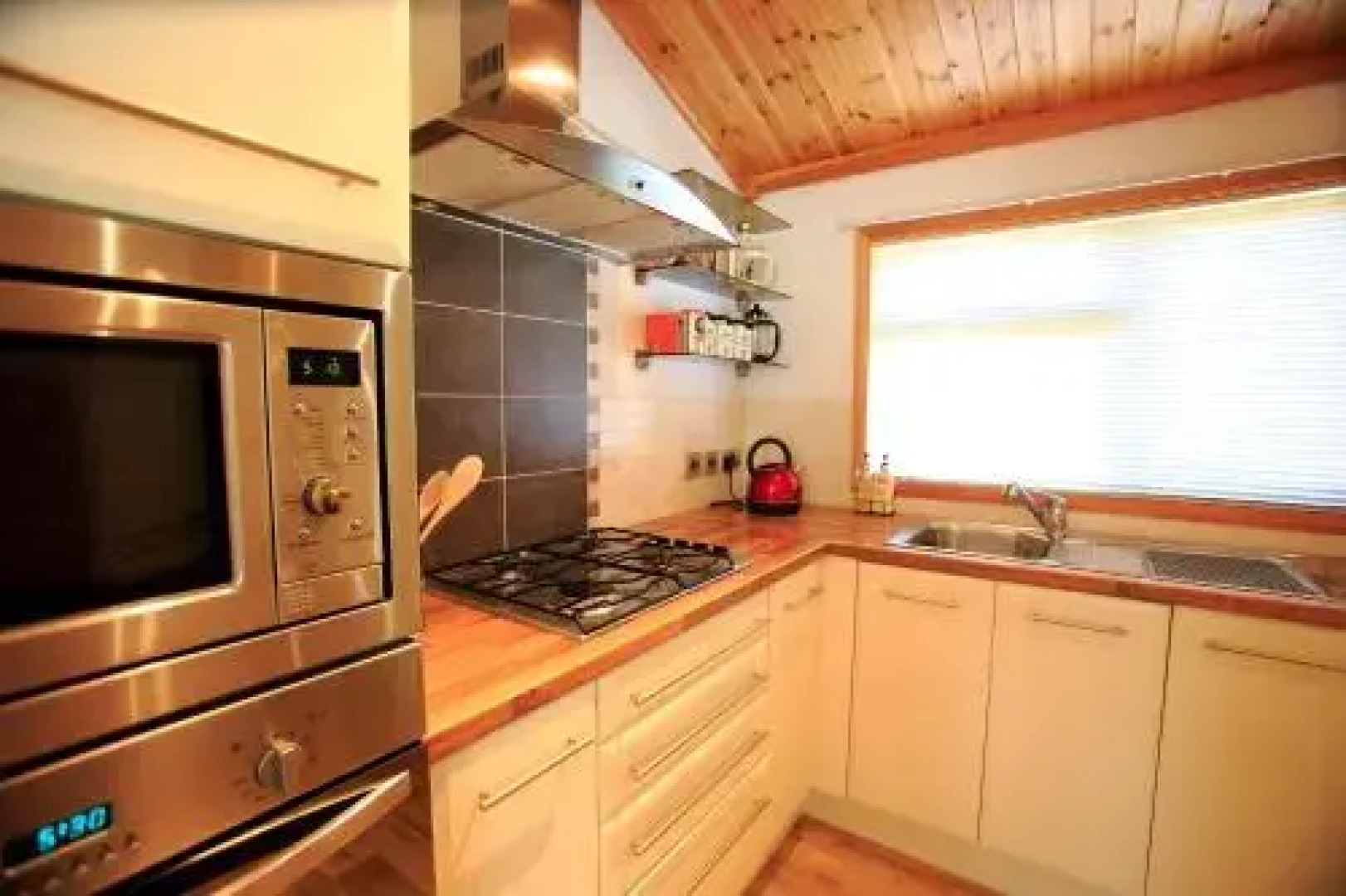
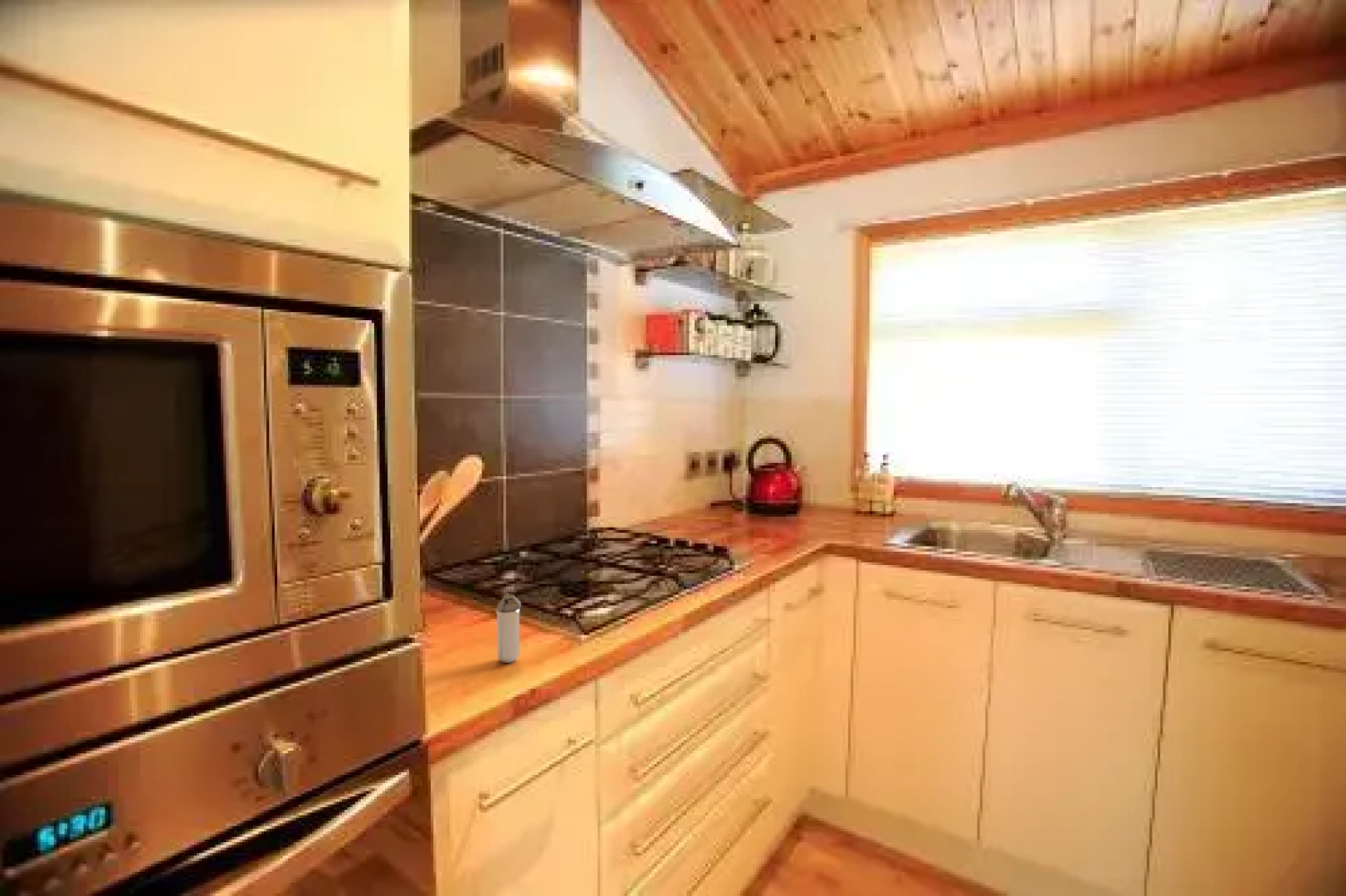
+ shaker [495,593,522,664]
